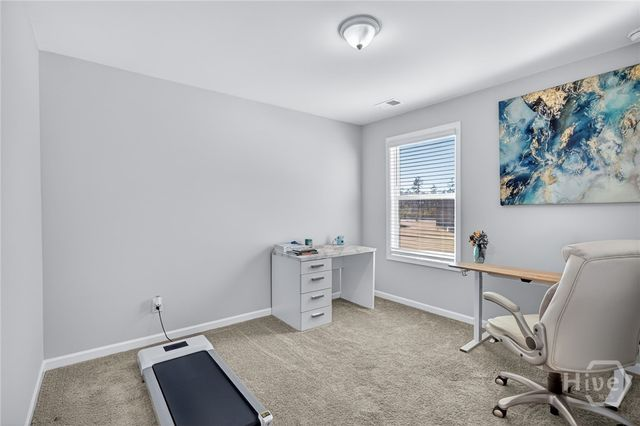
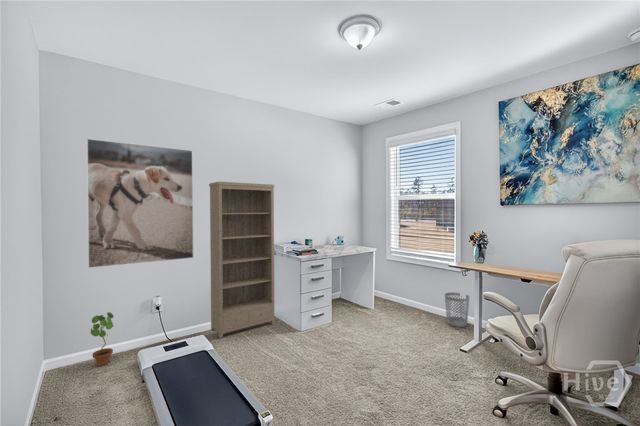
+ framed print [86,138,194,269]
+ wastebasket [444,292,470,328]
+ bookshelf [208,181,276,339]
+ potted plant [90,311,114,367]
